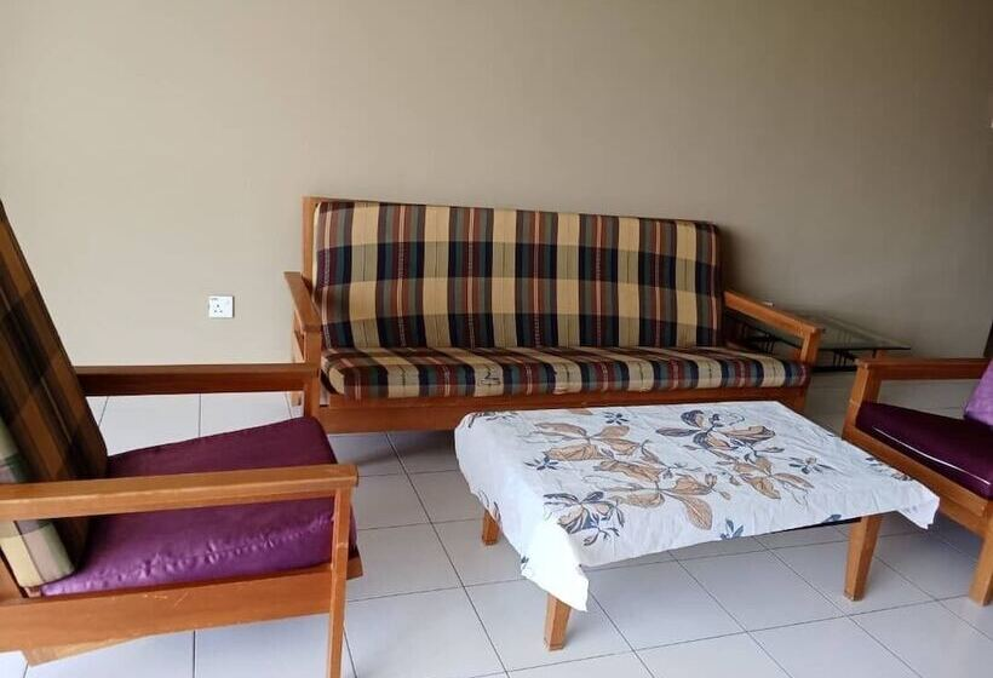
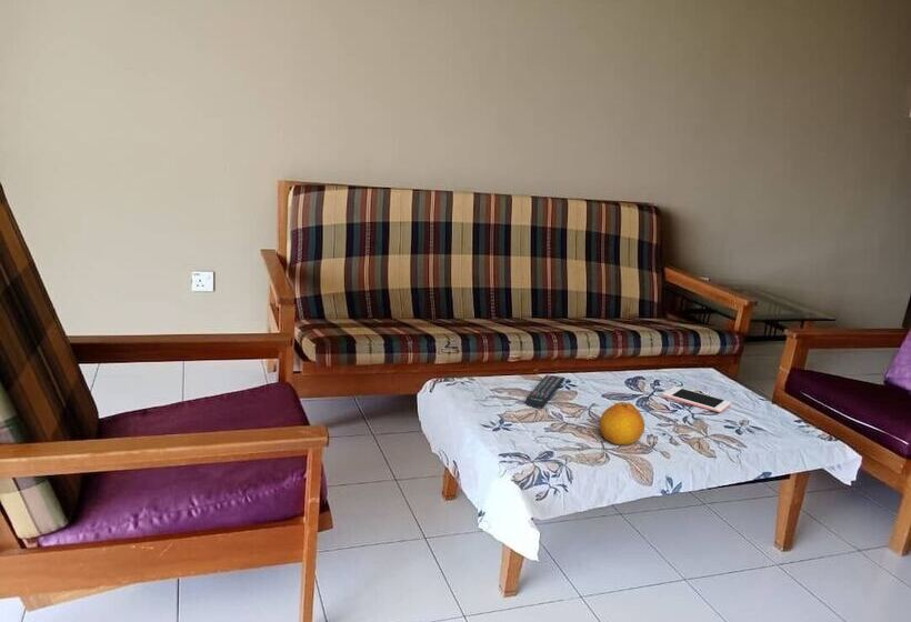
+ remote control [524,373,567,409]
+ fruit [599,401,645,445]
+ cell phone [661,385,732,413]
